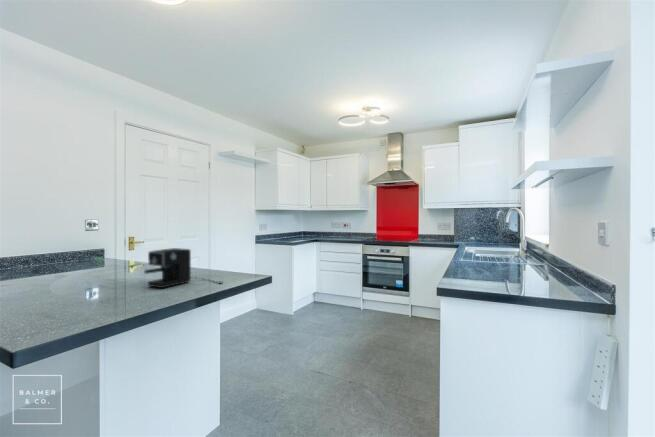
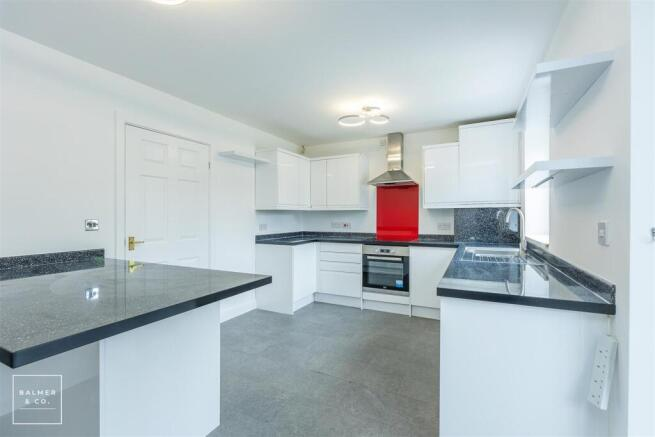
- coffee maker [143,247,223,289]
